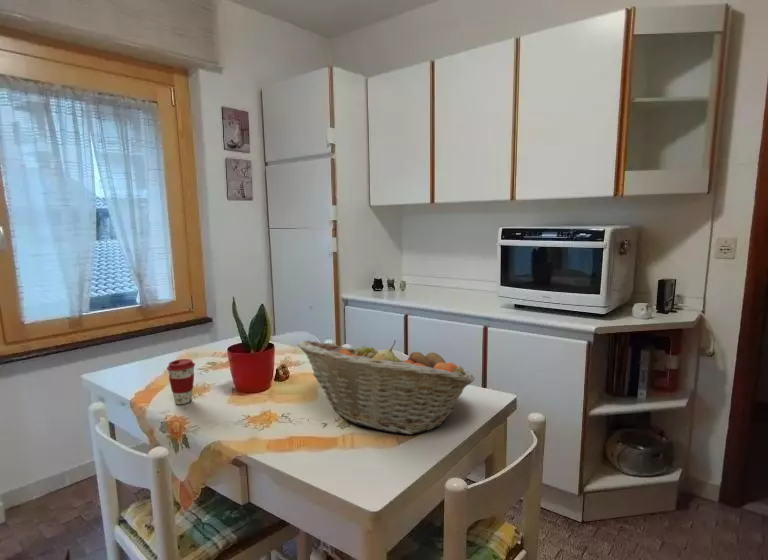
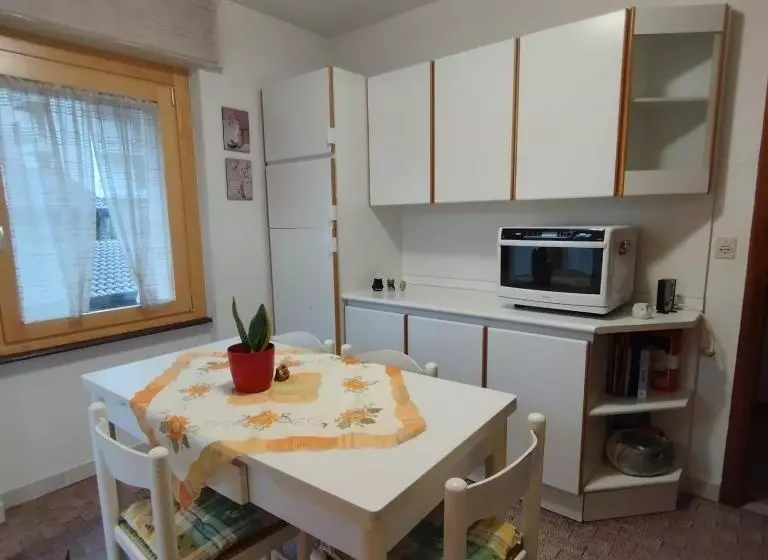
- coffee cup [166,358,196,405]
- fruit basket [296,339,476,435]
